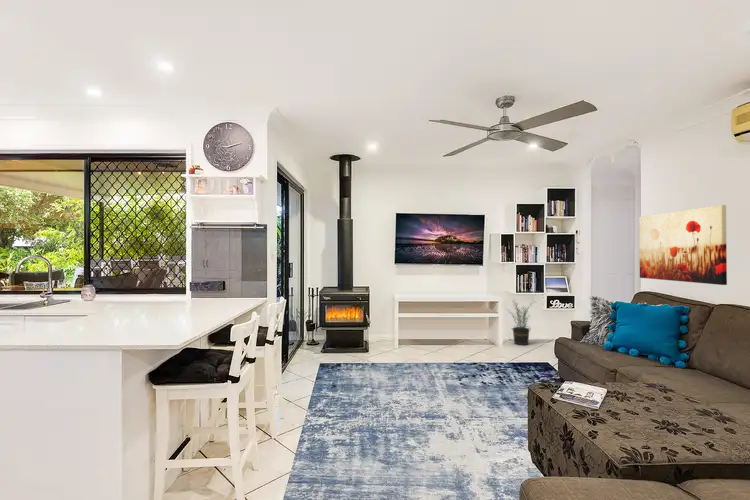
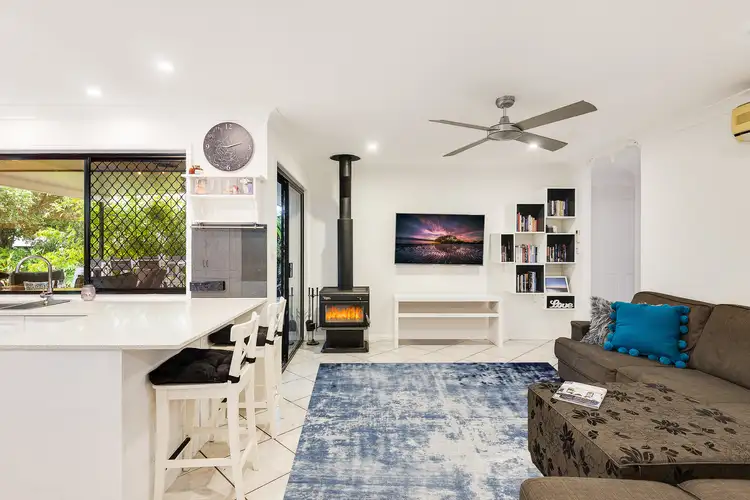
- potted plant [505,299,534,346]
- wall art [638,204,728,286]
